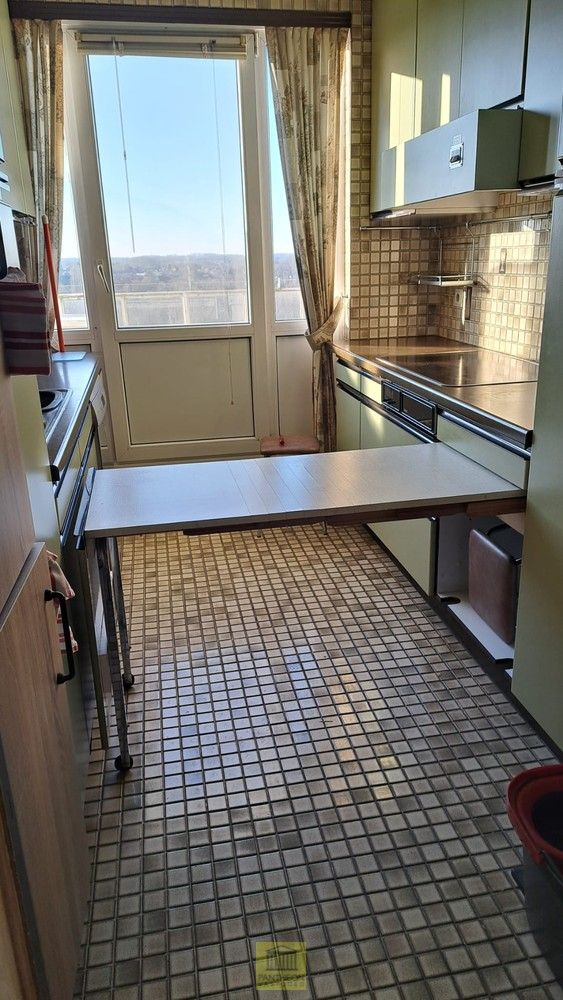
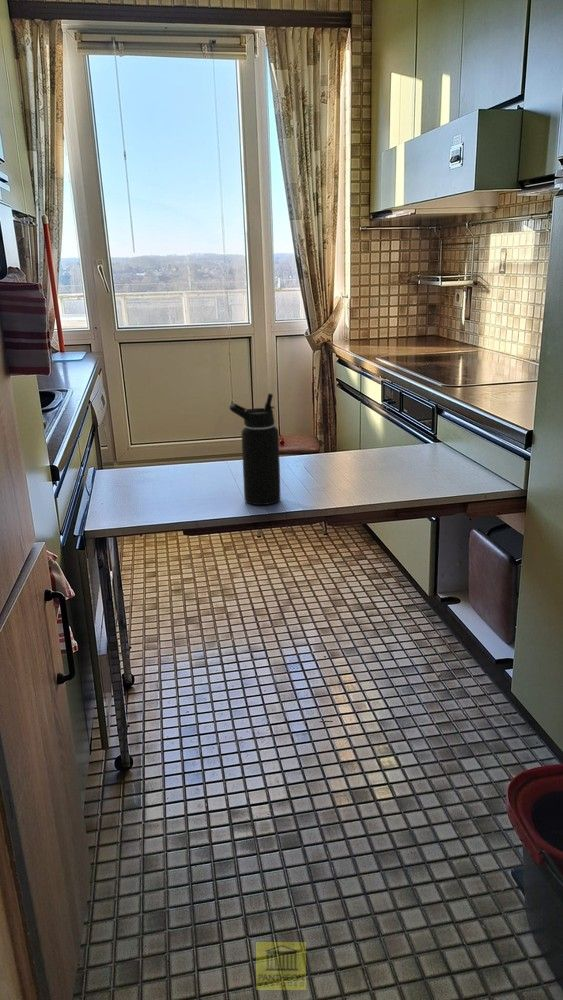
+ water bottle [228,392,281,506]
